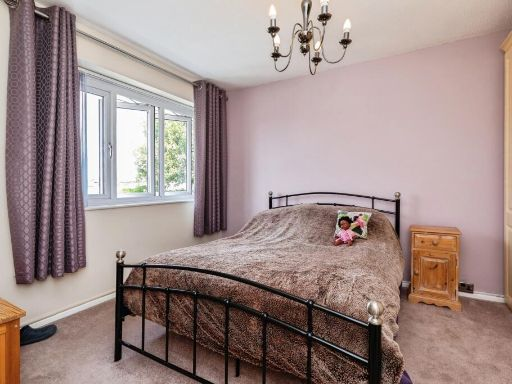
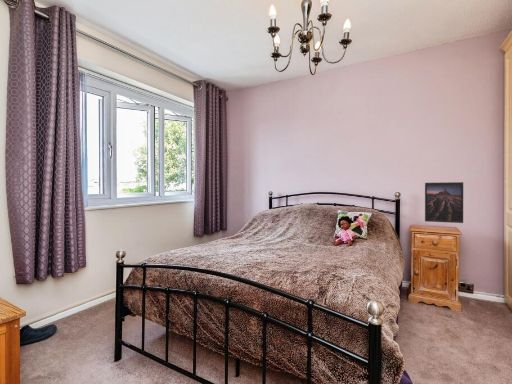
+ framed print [424,181,464,224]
